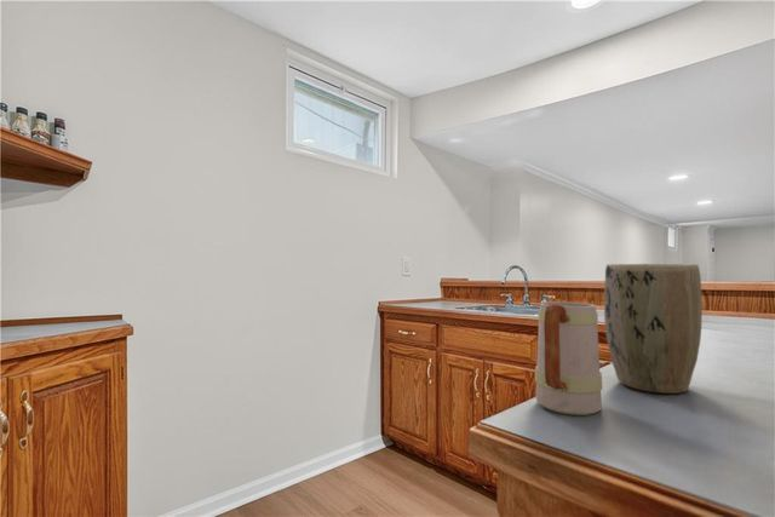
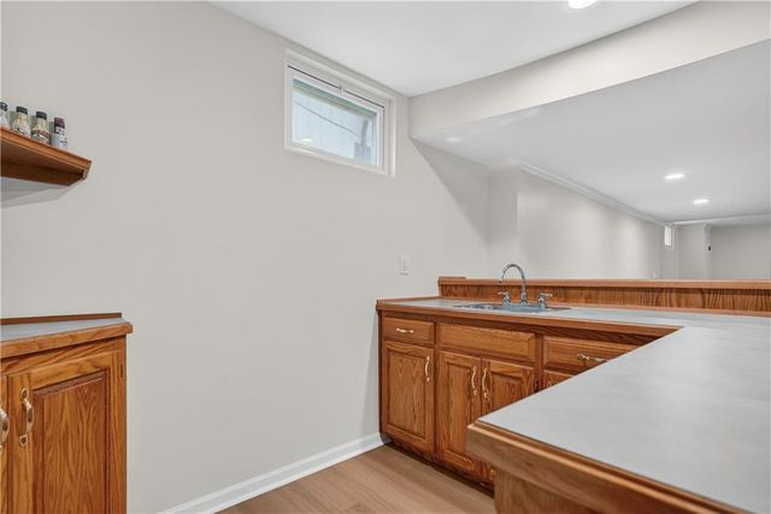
- plant pot [603,263,704,395]
- mug [534,300,603,417]
